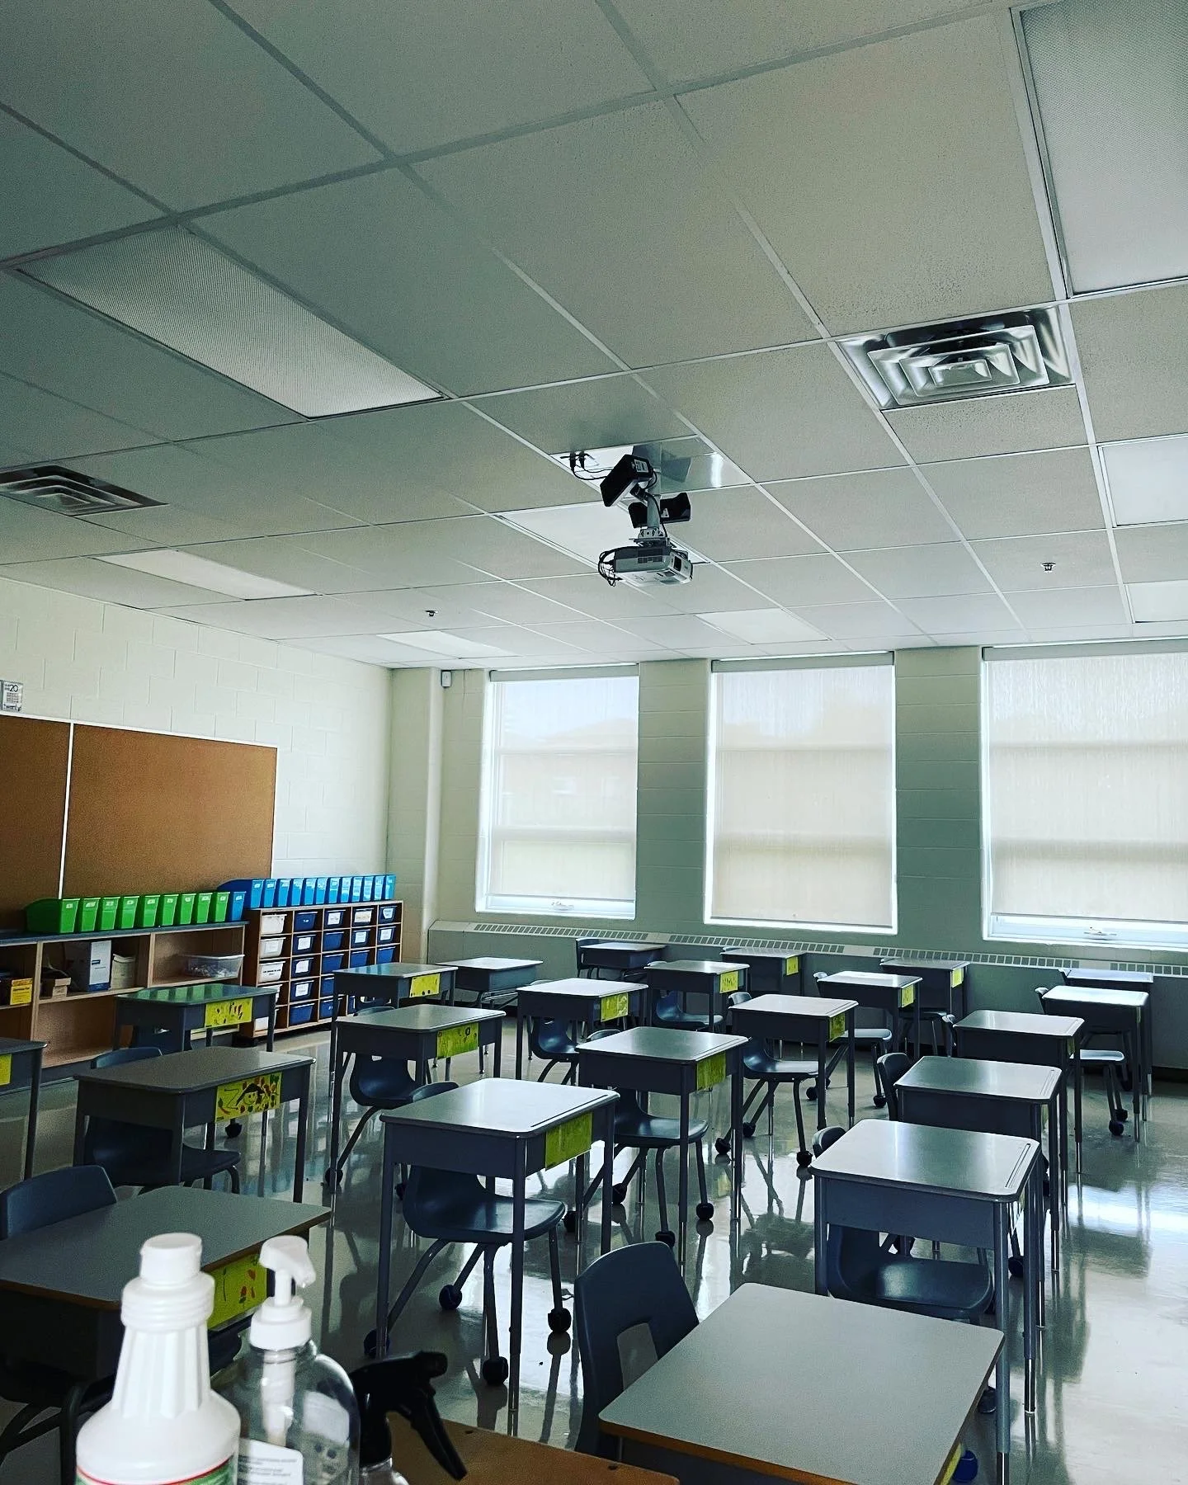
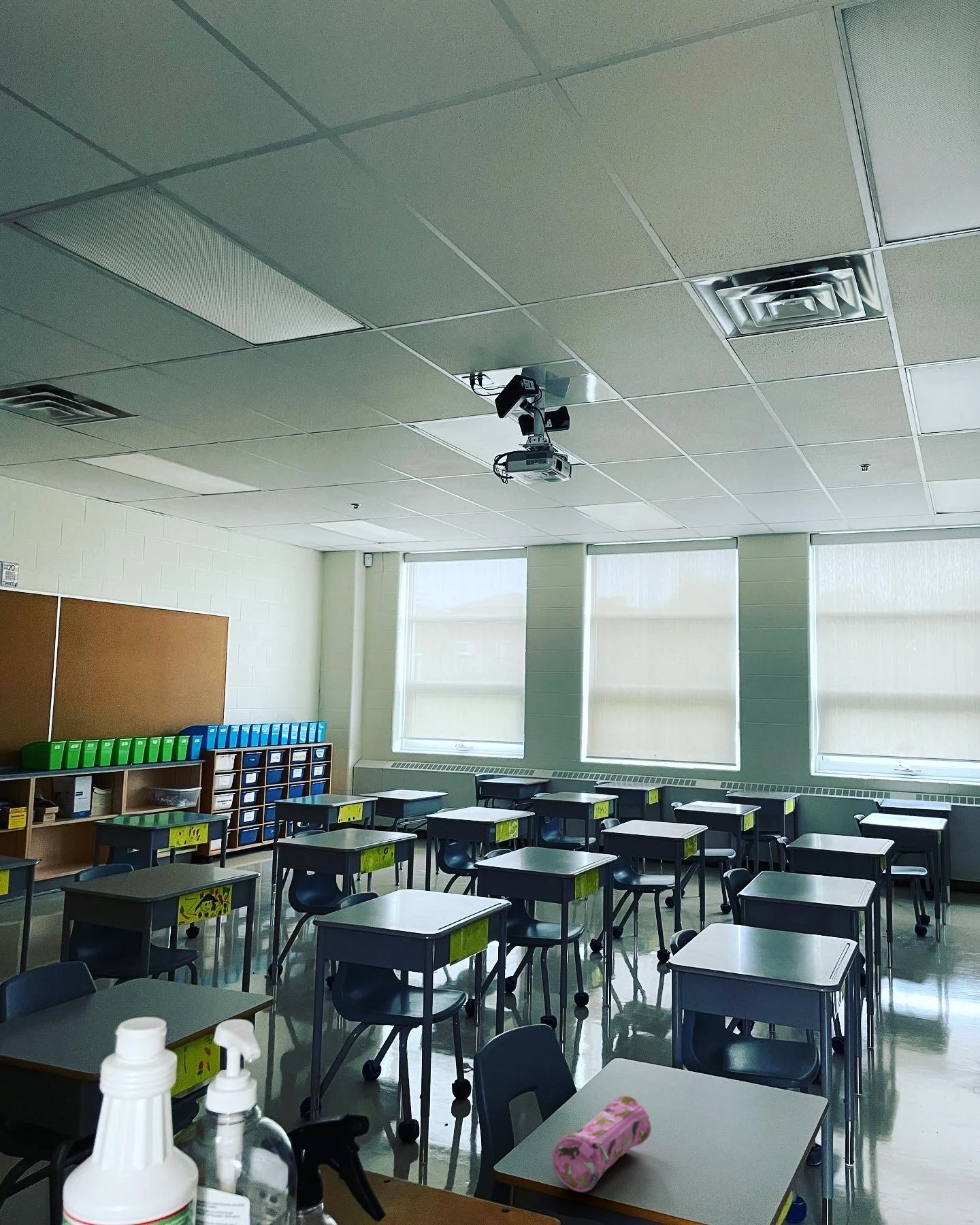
+ pencil case [551,1095,652,1193]
